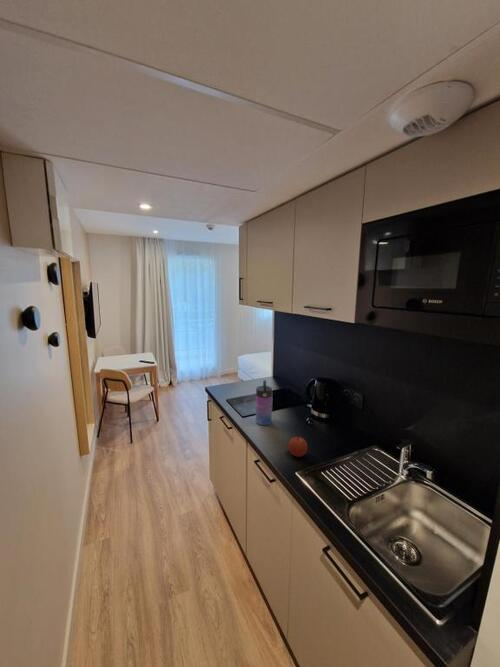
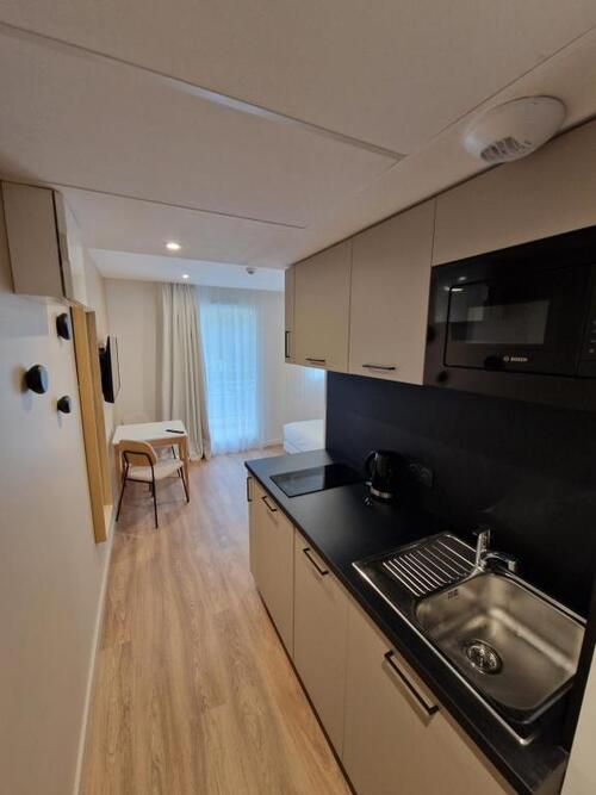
- apple [288,433,308,458]
- water bottle [255,379,273,426]
